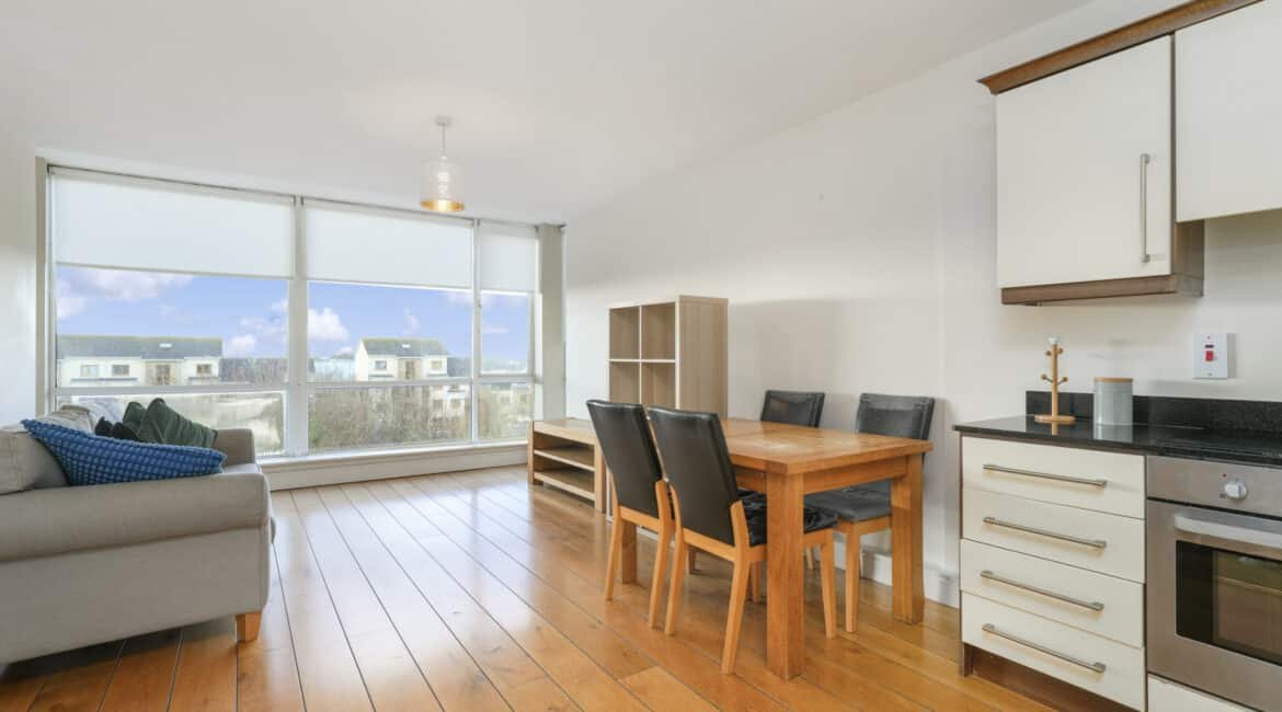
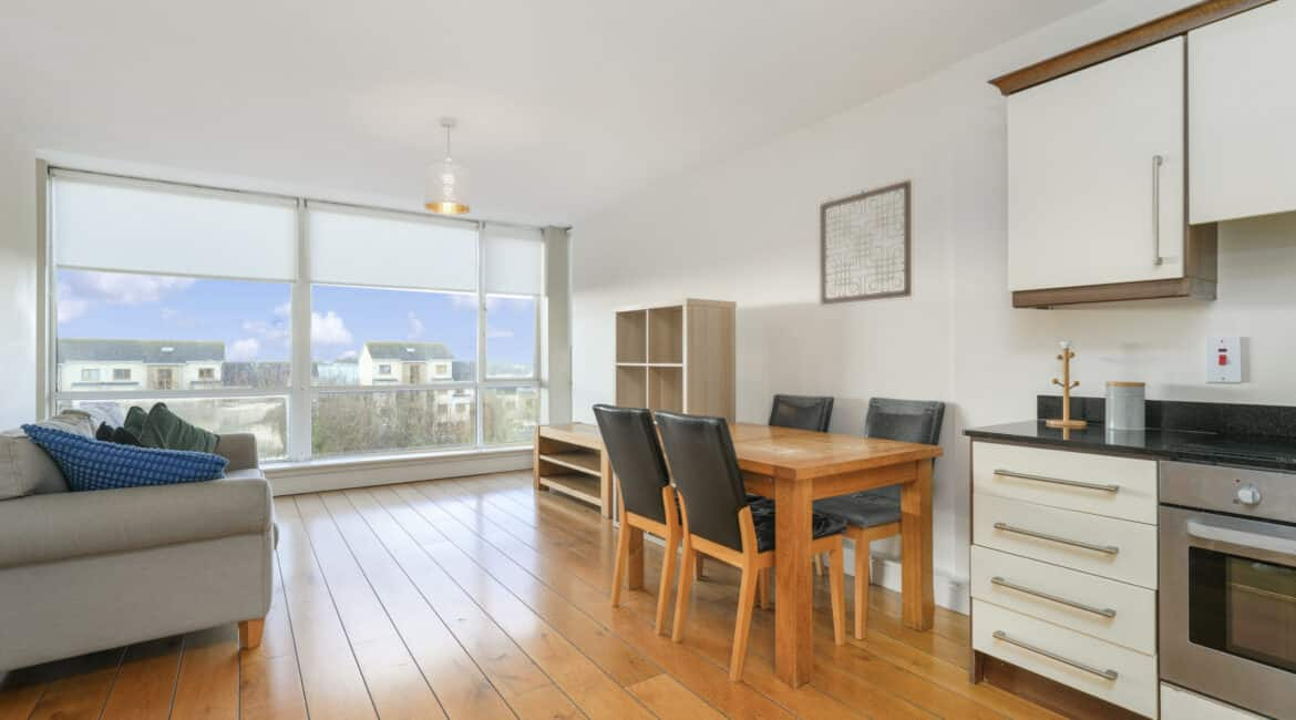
+ wall art [819,178,913,306]
